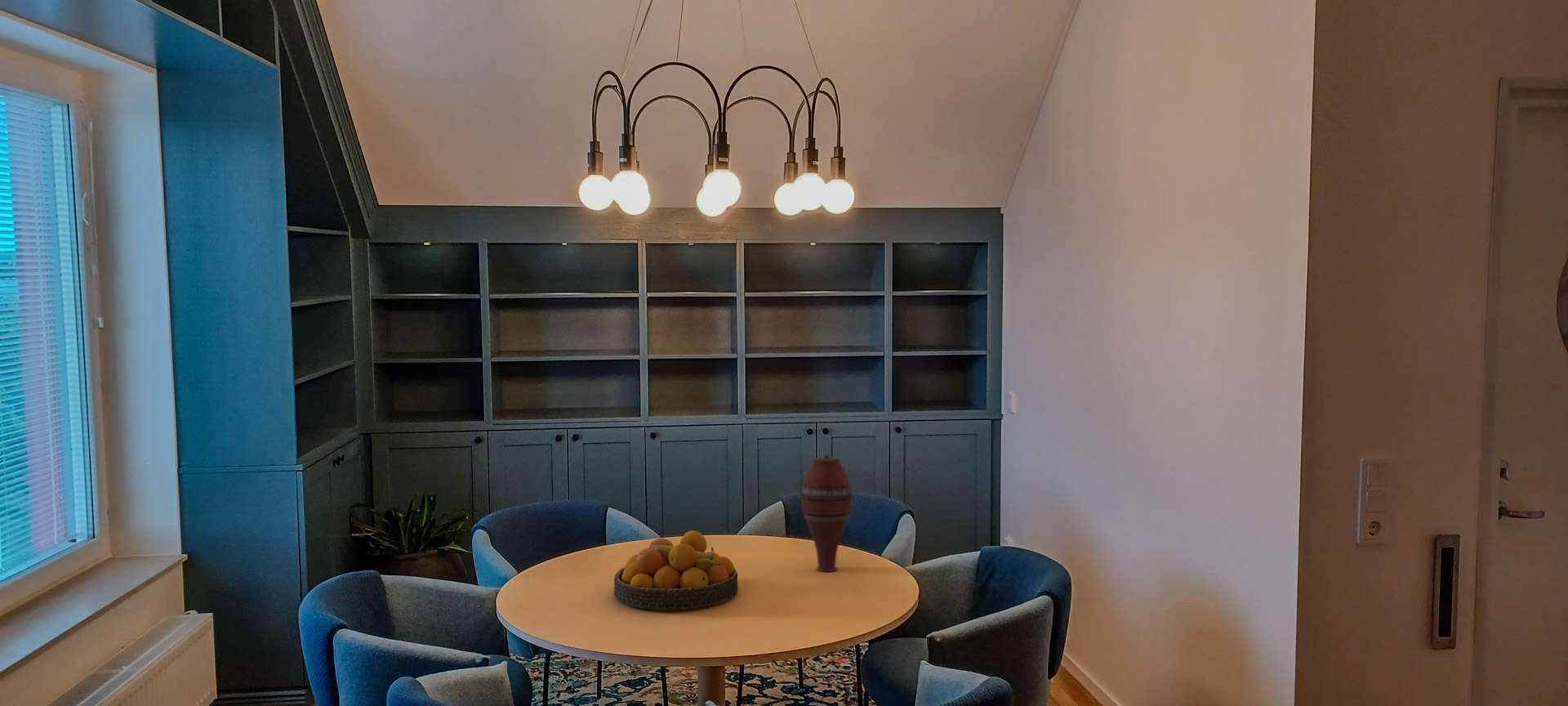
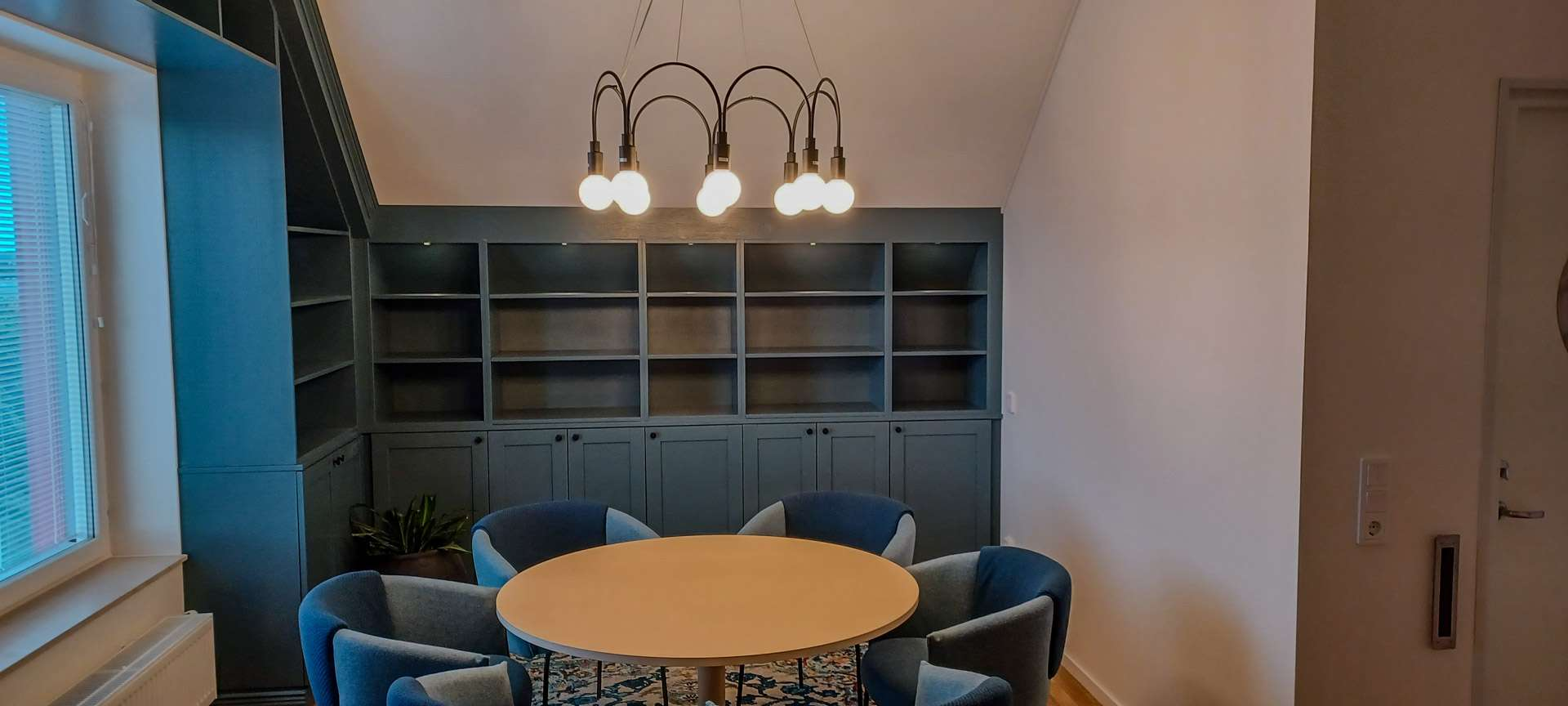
- fruit bowl [613,530,739,610]
- vase [800,454,853,572]
